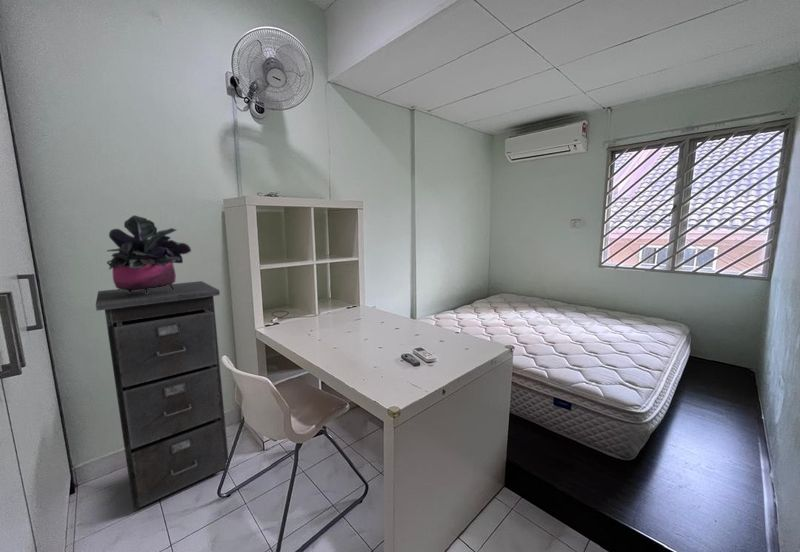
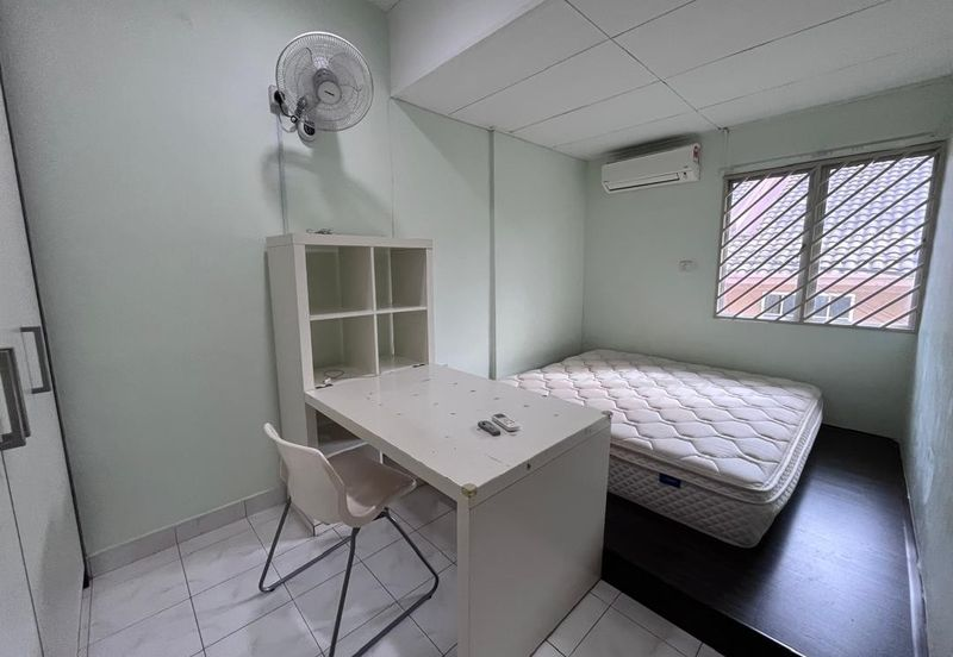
- potted plant [106,214,192,294]
- filing cabinet [95,280,229,512]
